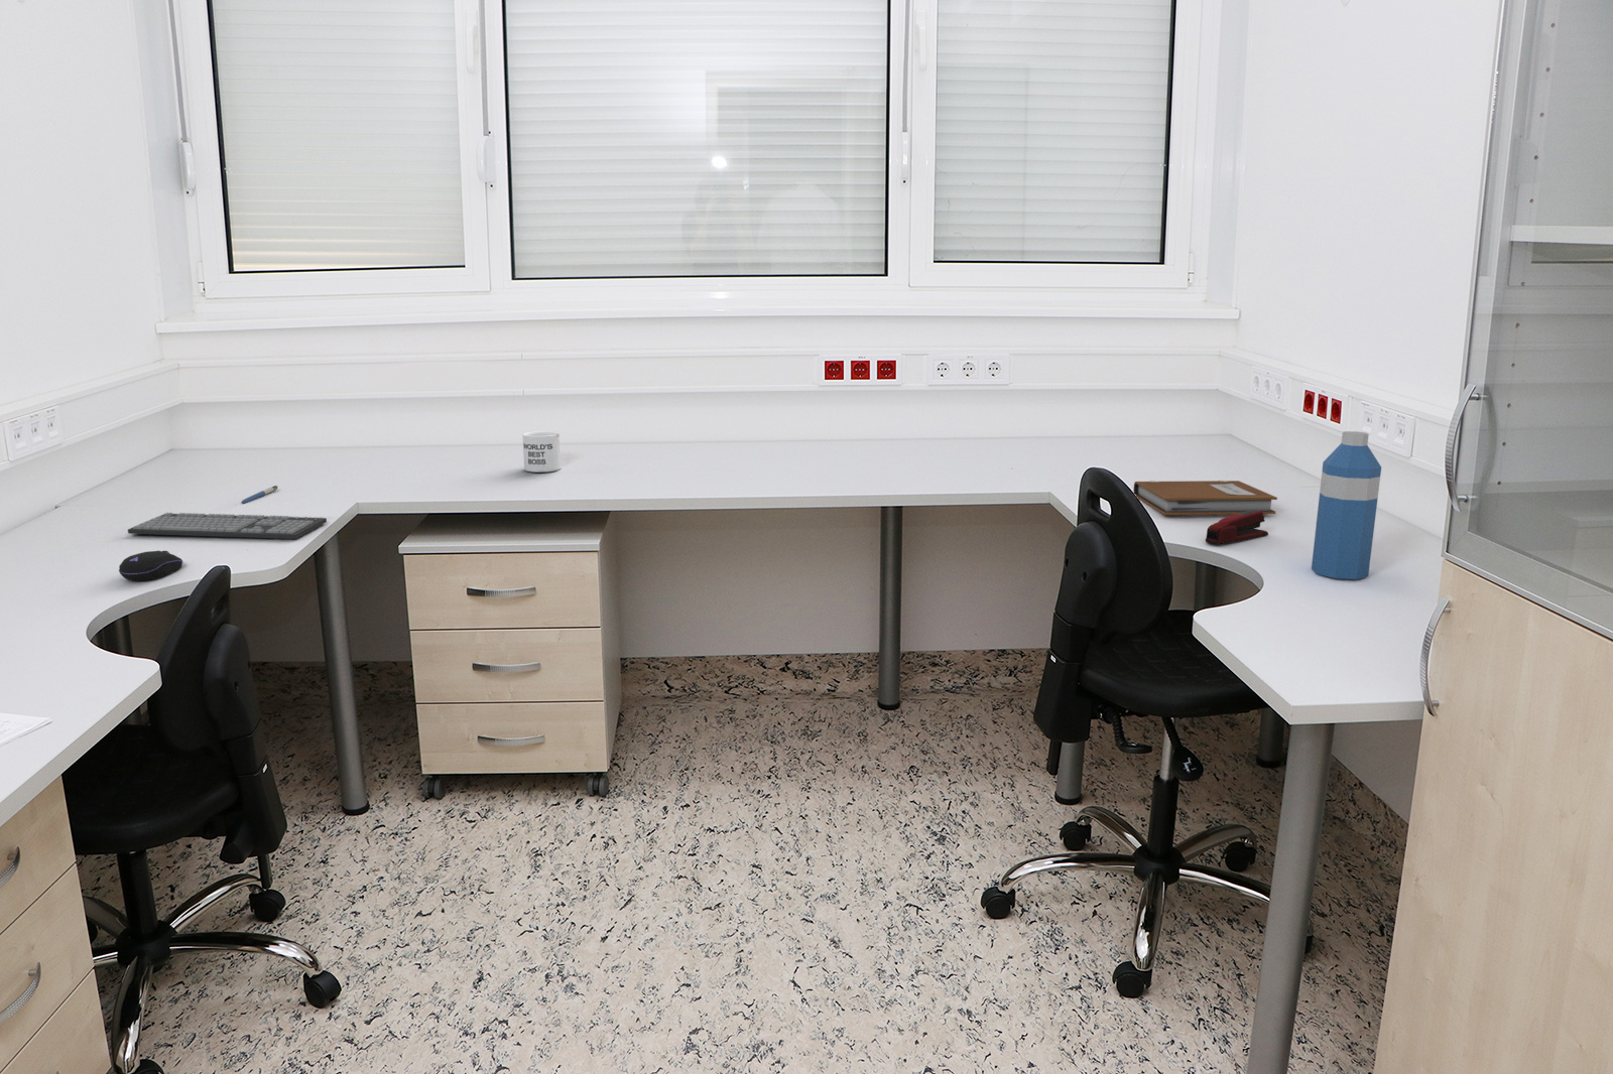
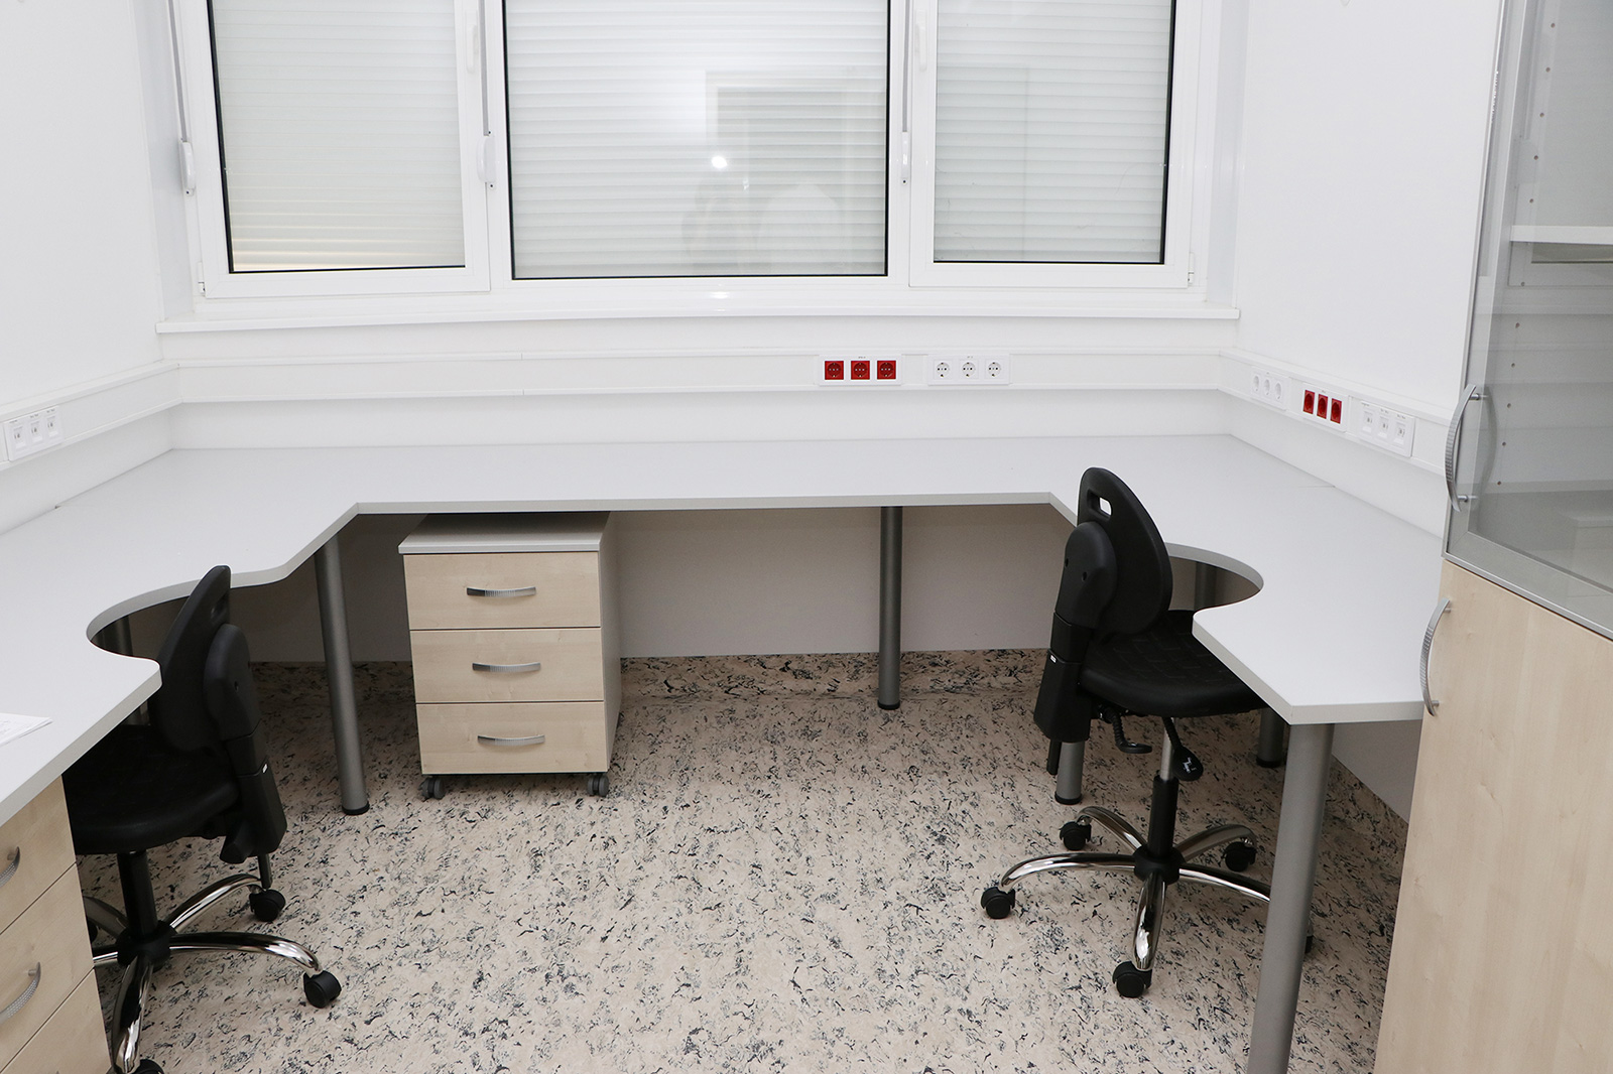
- mug [522,430,561,473]
- notebook [1133,479,1278,515]
- stapler [1205,509,1269,545]
- computer mouse [118,550,183,581]
- keyboard [127,512,327,541]
- water bottle [1311,430,1382,580]
- pen [240,484,279,505]
